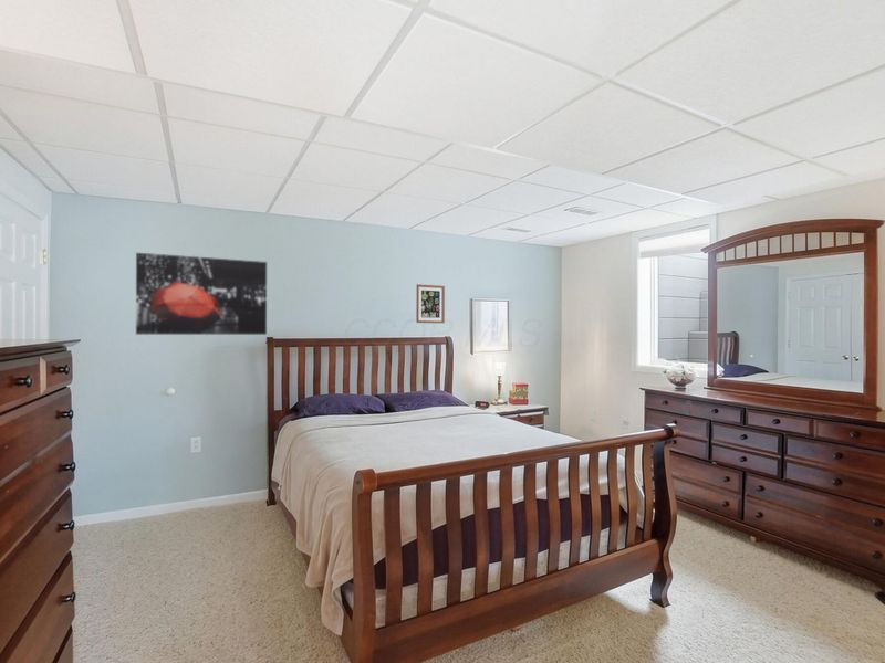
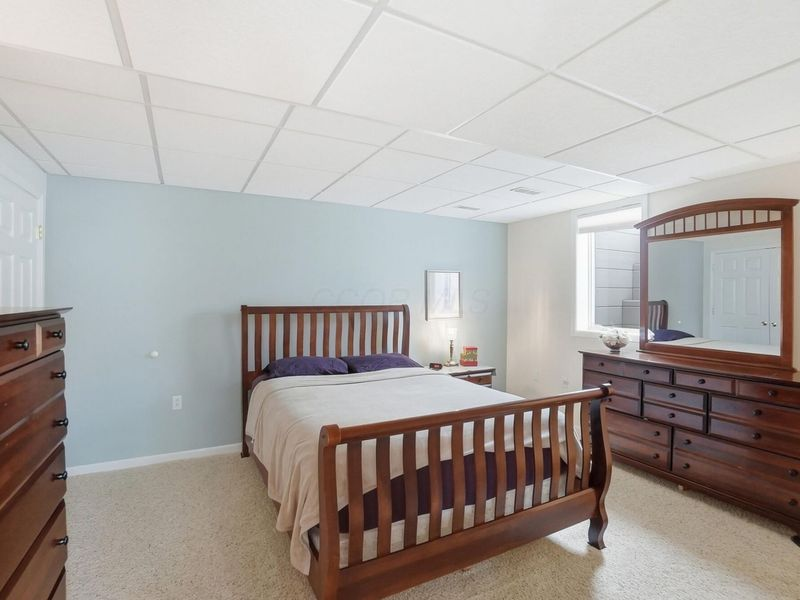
- wall art [135,252,268,336]
- wall art [415,283,446,324]
